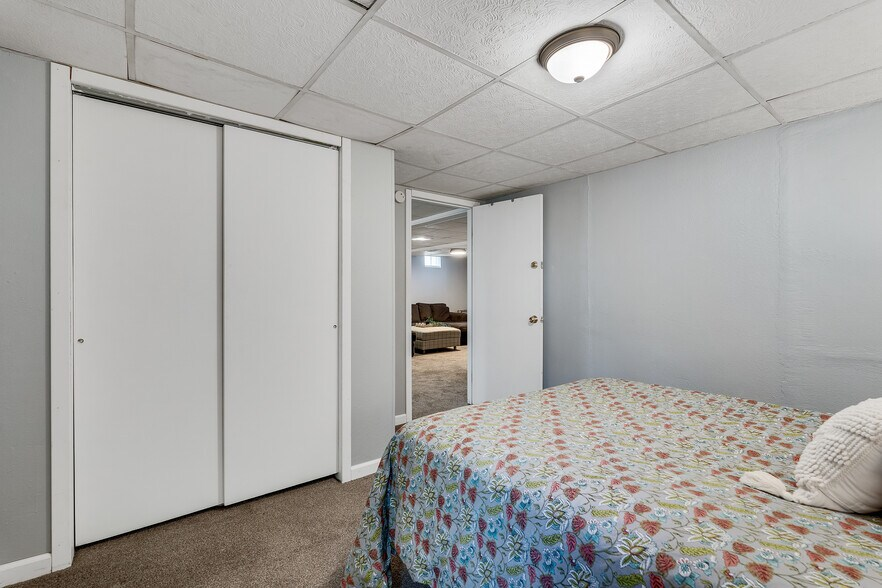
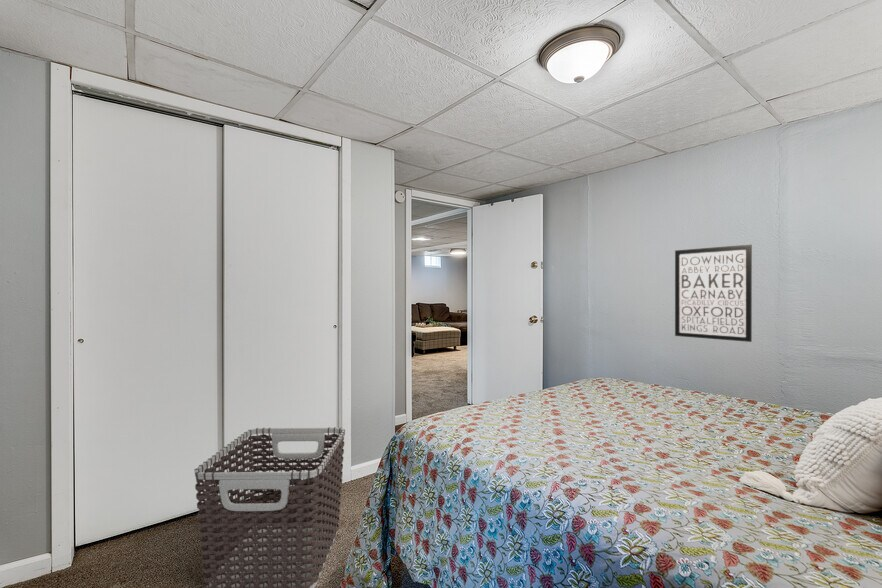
+ clothes hamper [193,426,346,588]
+ wall art [674,244,753,343]
